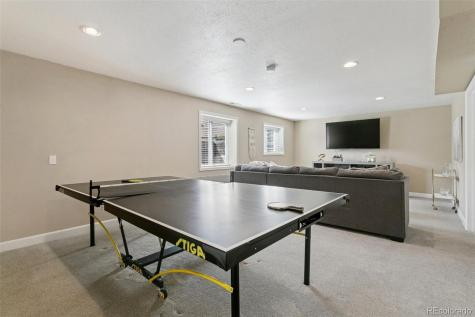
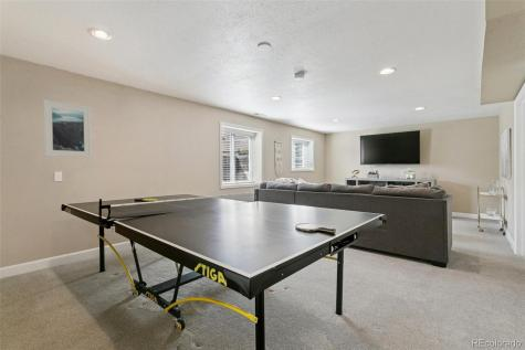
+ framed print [42,98,93,159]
